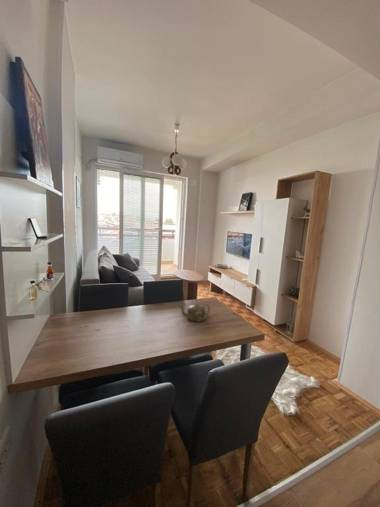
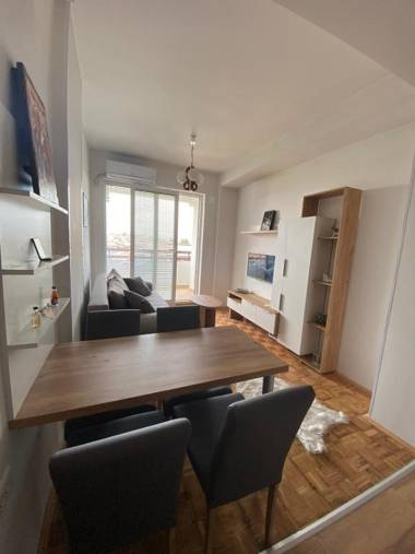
- teapot [179,303,210,323]
